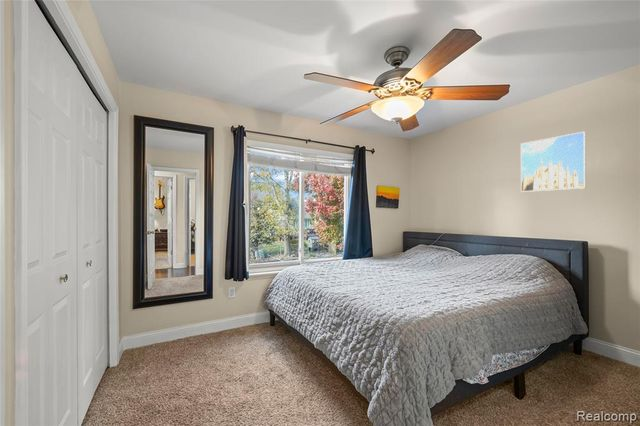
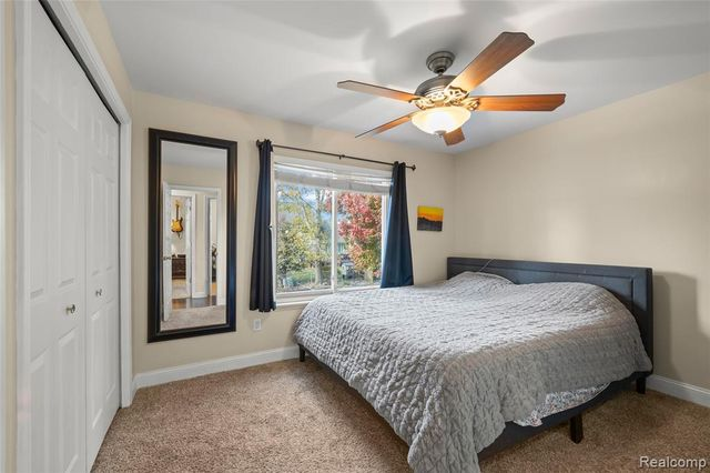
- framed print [520,130,587,193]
